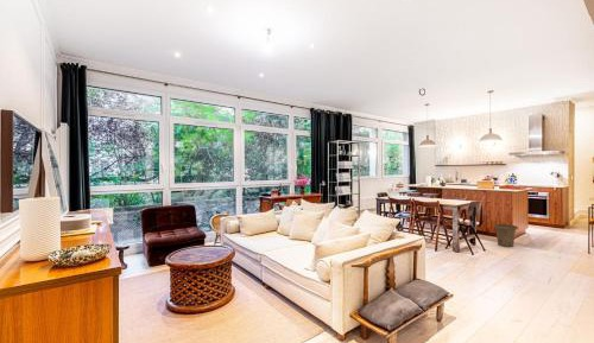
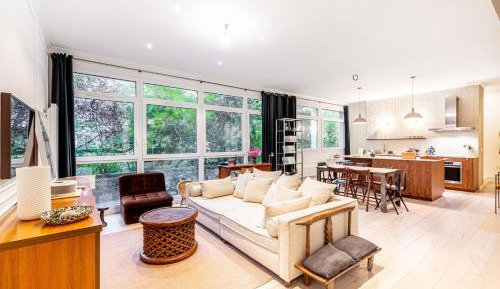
- basket [492,223,519,248]
